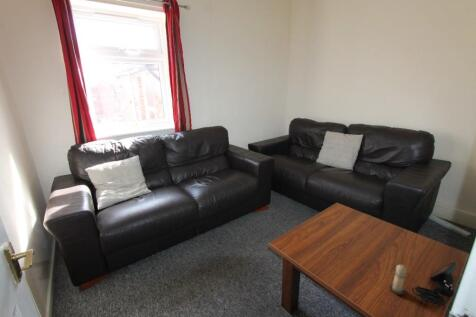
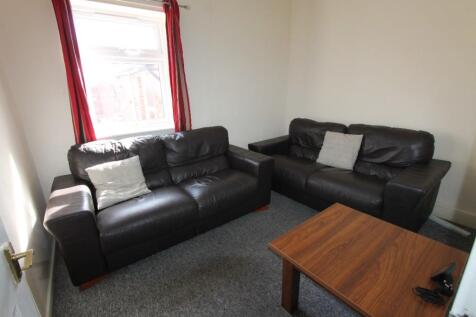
- candle [389,262,410,296]
